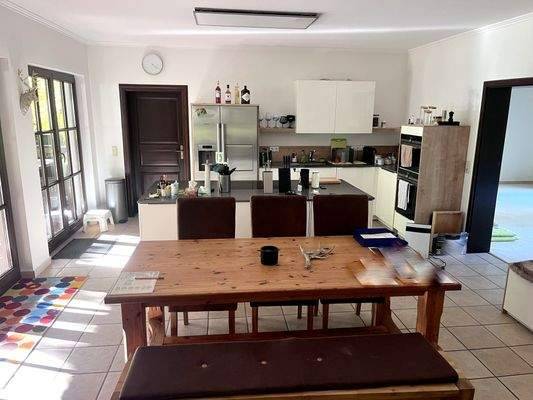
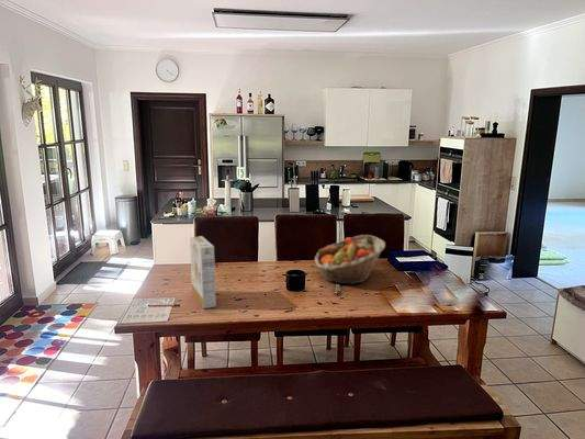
+ fruit basket [314,234,386,286]
+ cereal box [189,235,217,309]
